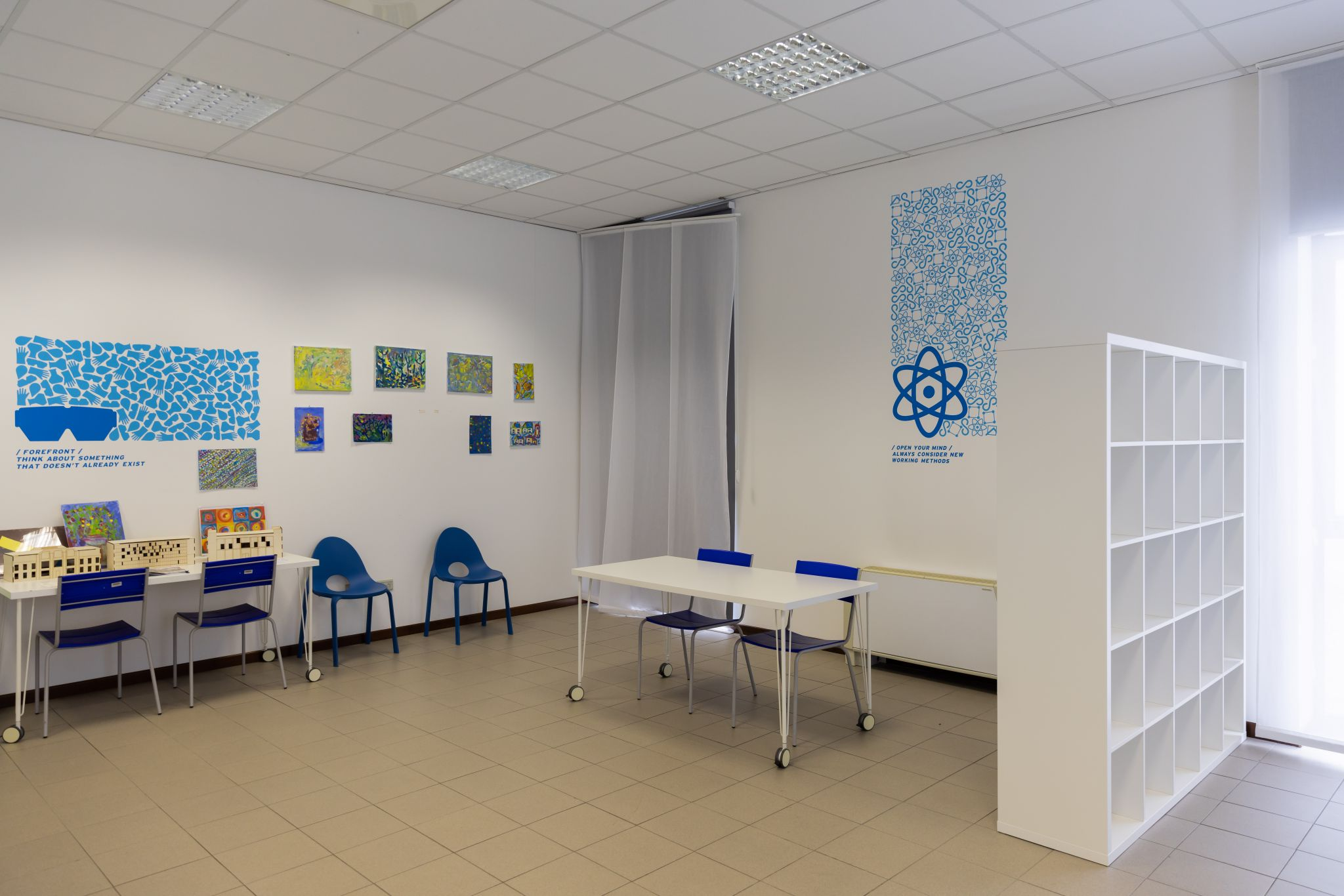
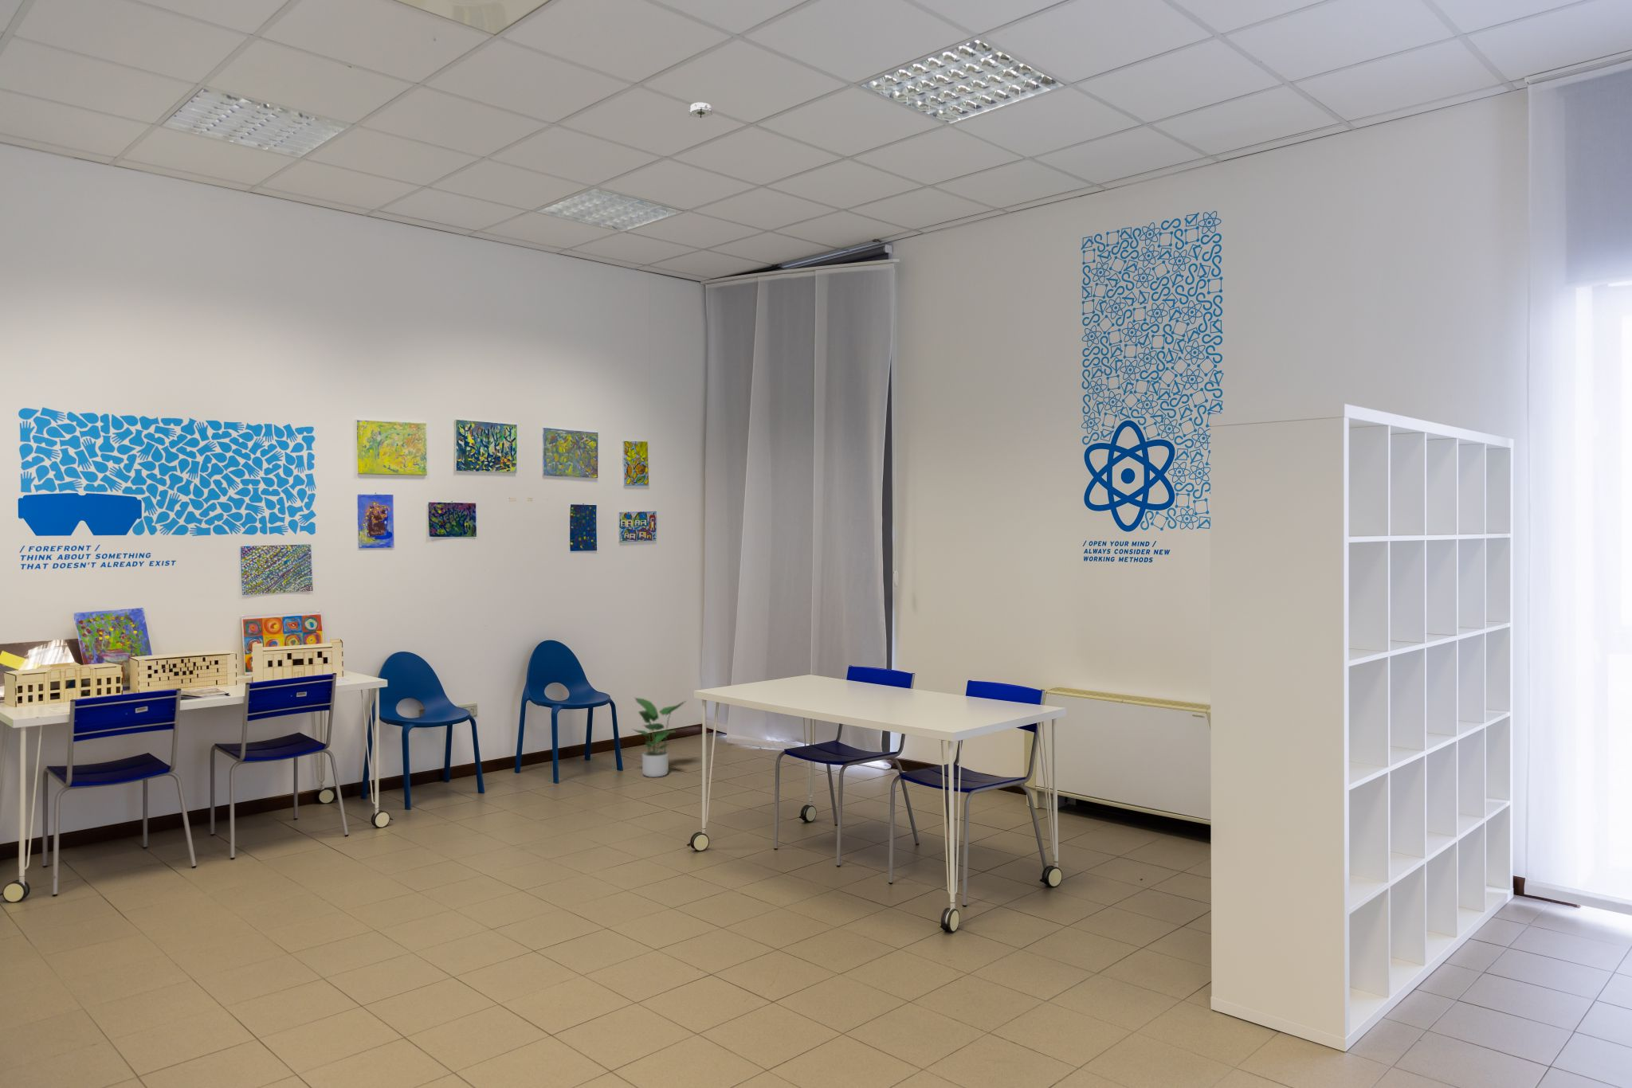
+ potted plant [631,697,687,778]
+ smoke detector [687,102,714,119]
